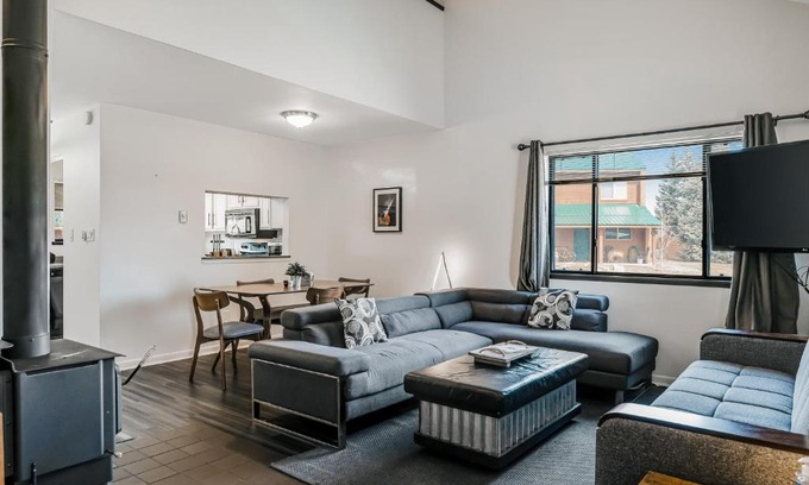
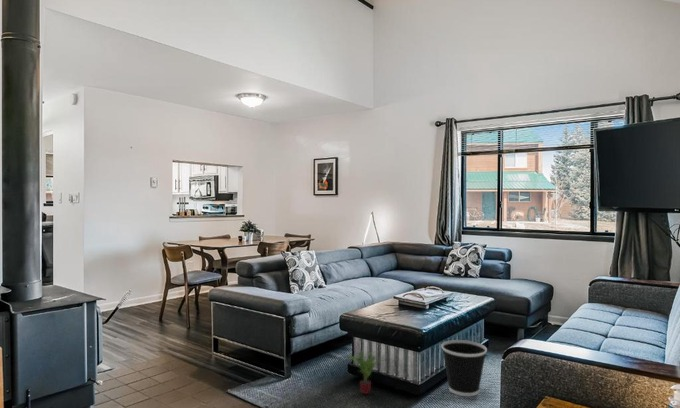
+ potted plant [345,349,385,395]
+ wastebasket [440,339,488,397]
